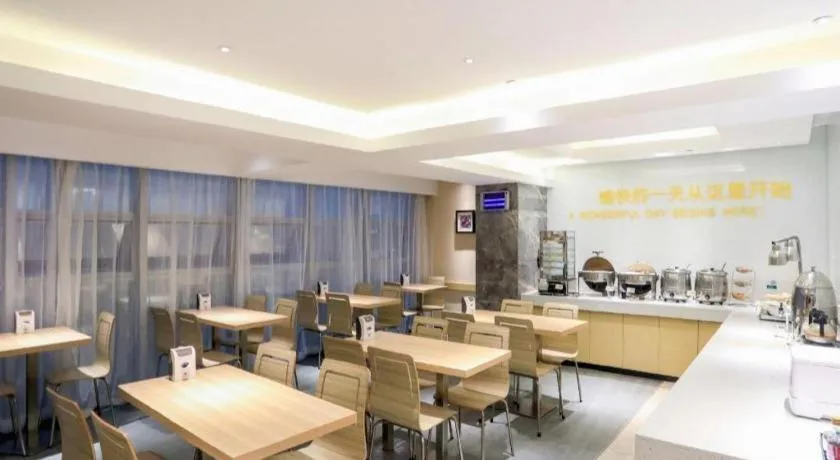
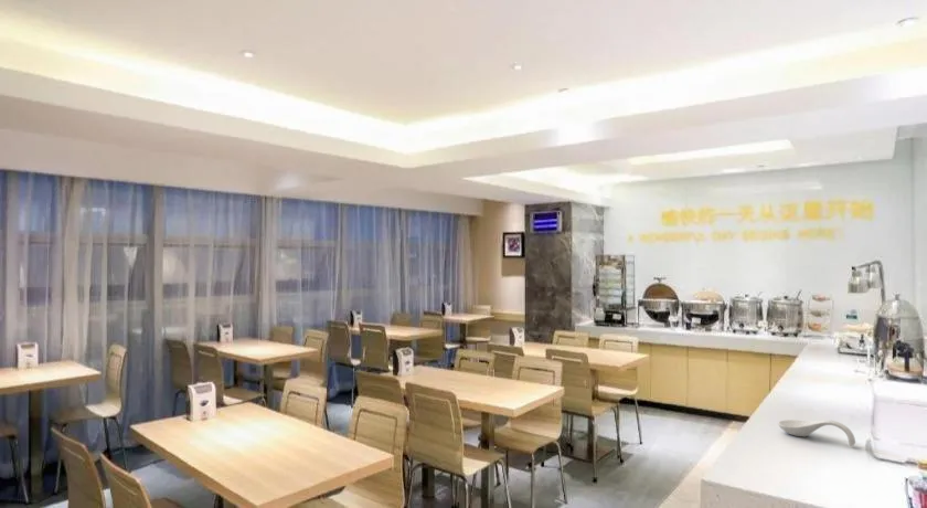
+ spoon rest [777,419,856,447]
